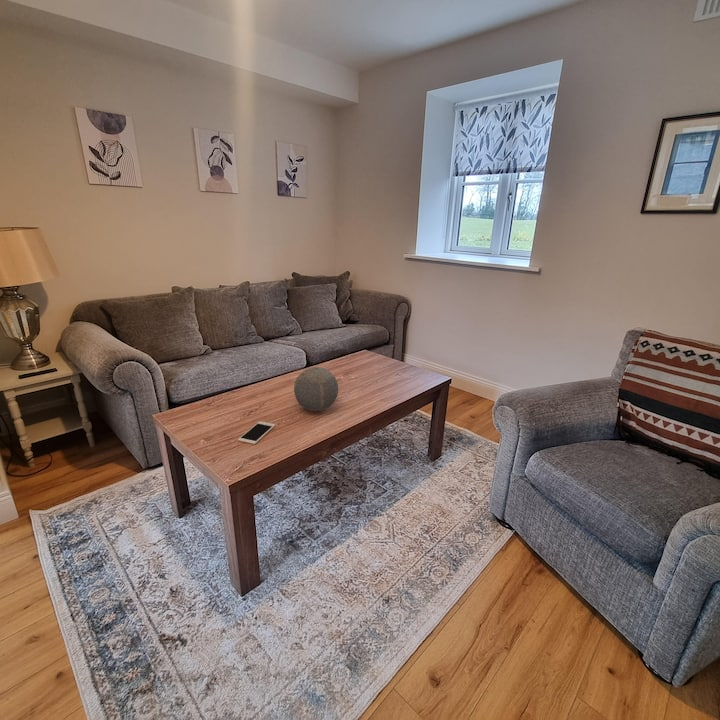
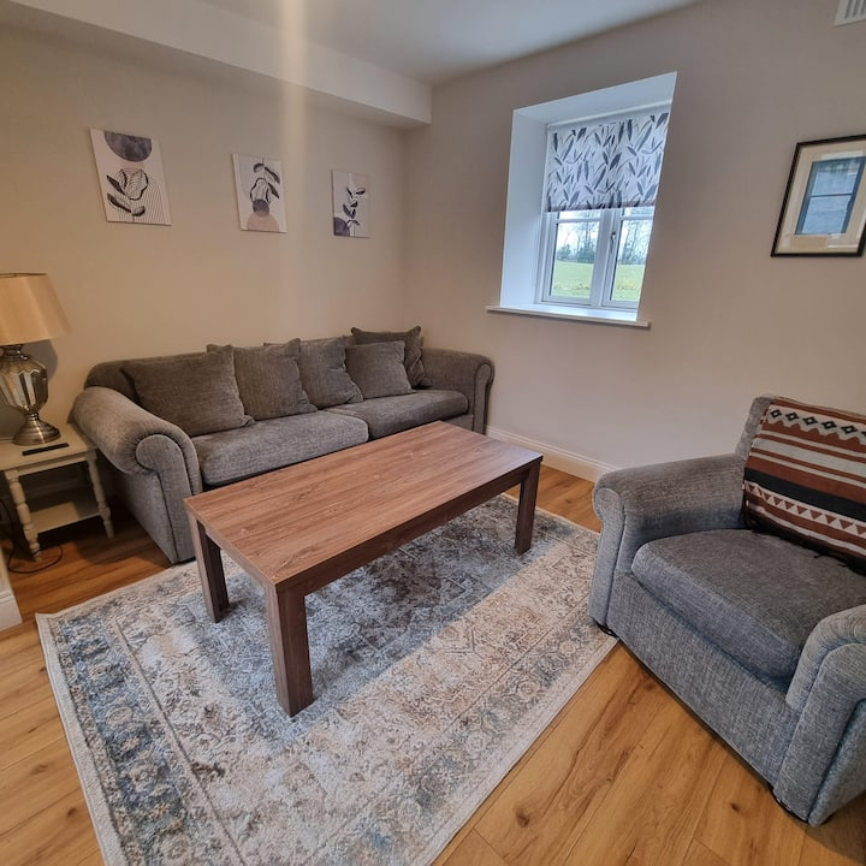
- cell phone [237,420,277,445]
- decorative orb [293,366,339,412]
